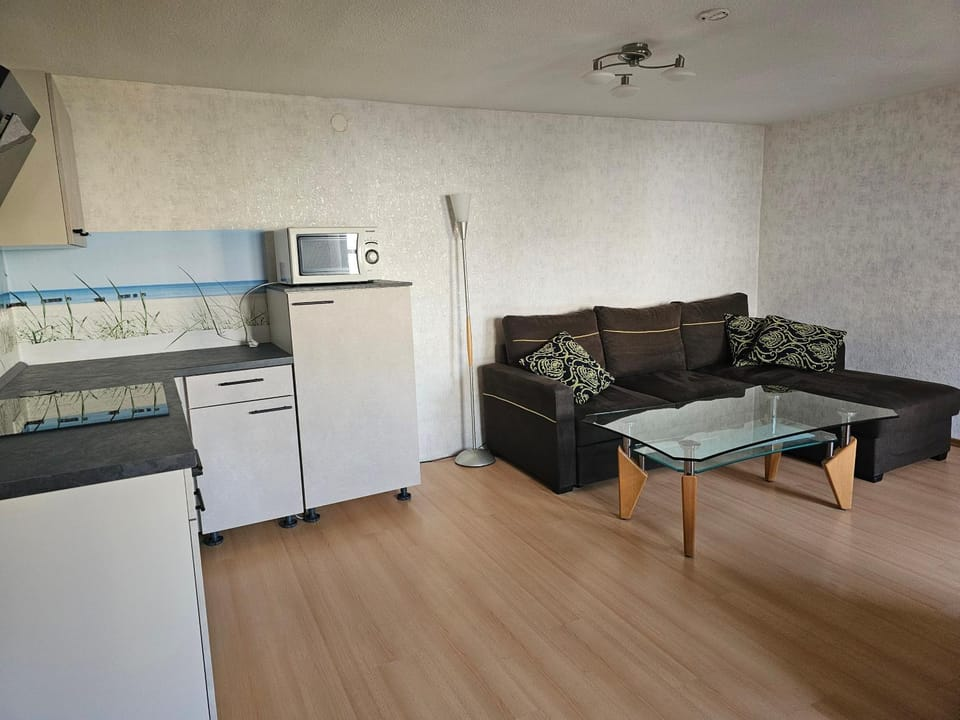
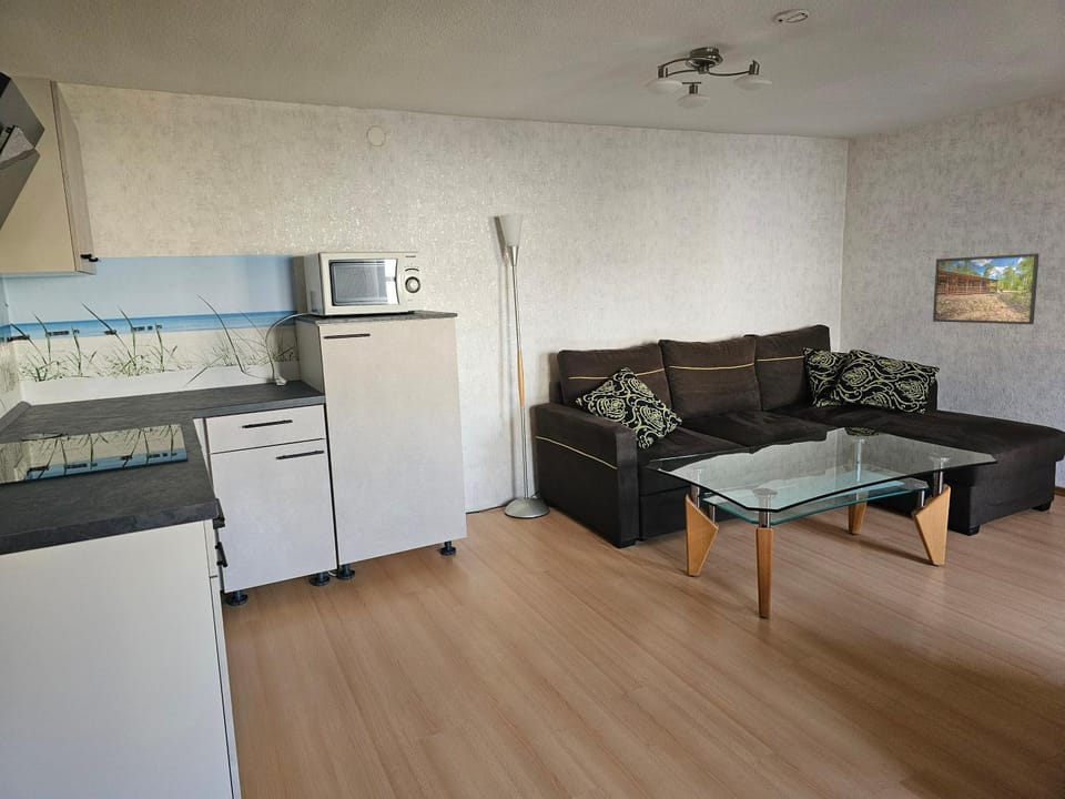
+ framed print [932,252,1041,325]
